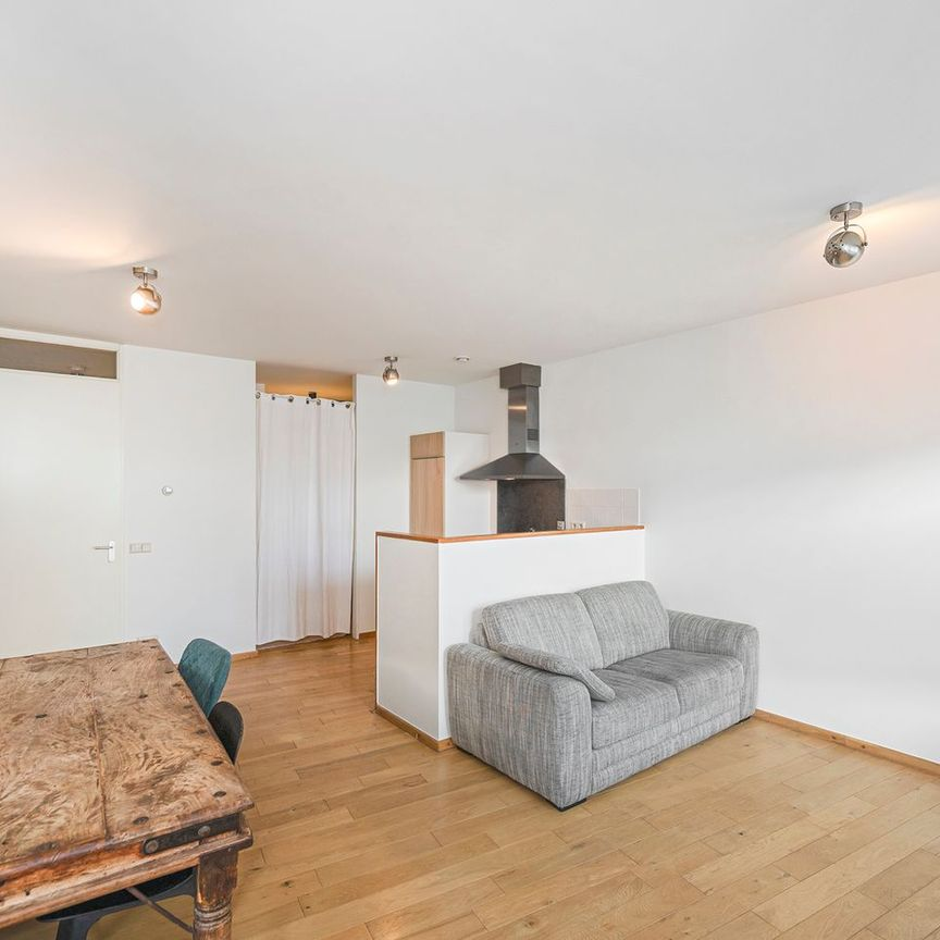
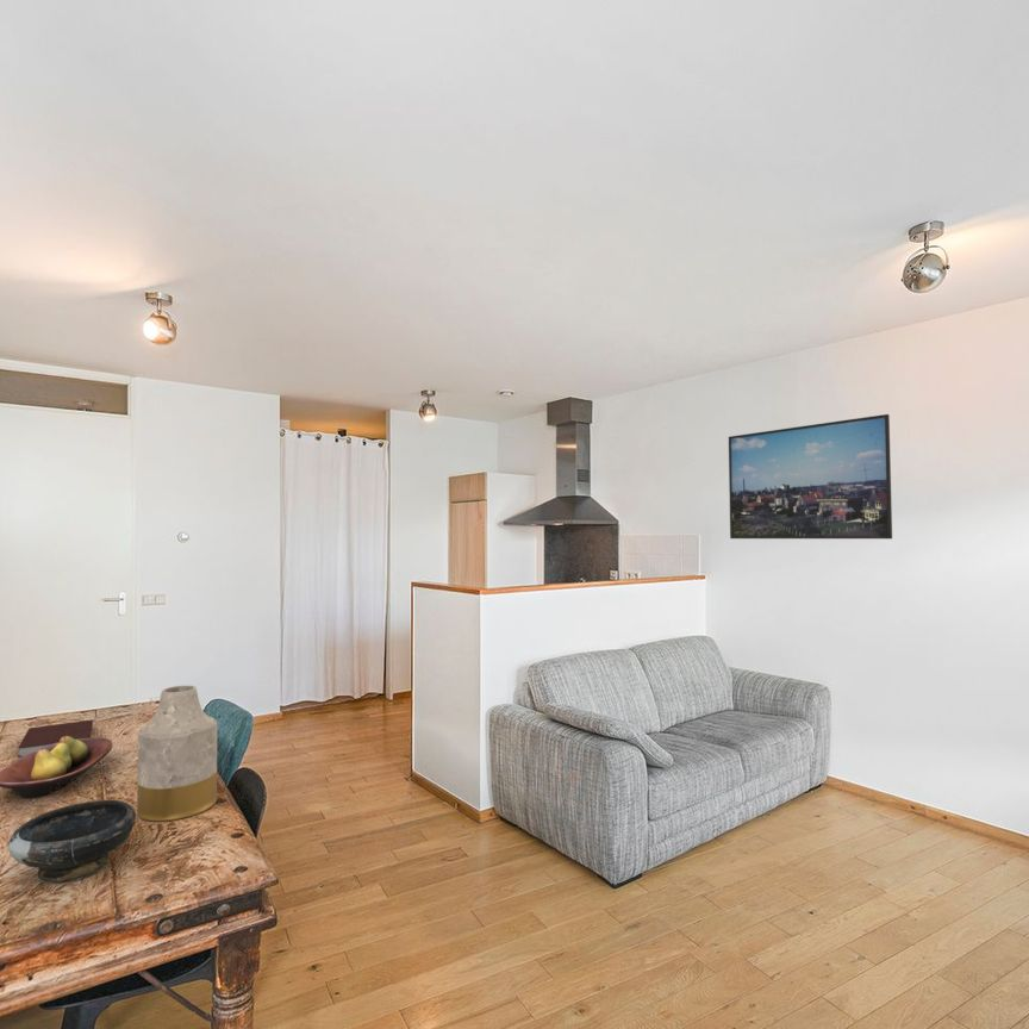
+ vase [136,685,218,823]
+ fruit bowl [0,736,113,799]
+ bowl [7,799,137,885]
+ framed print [728,413,893,540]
+ notebook [17,719,94,759]
